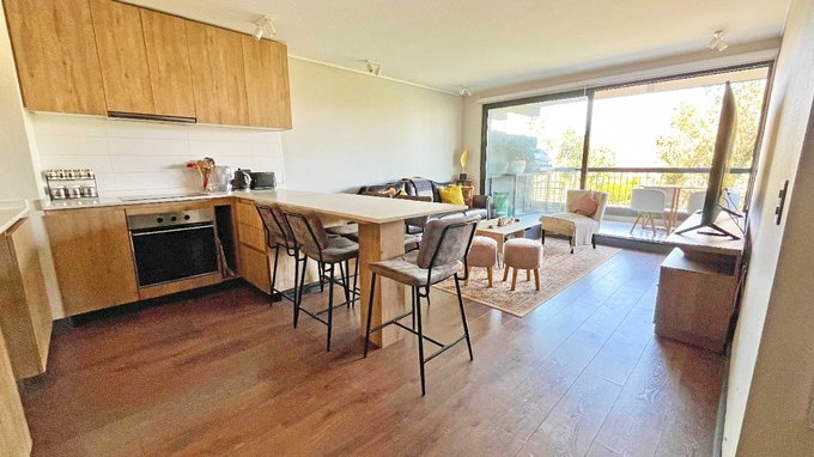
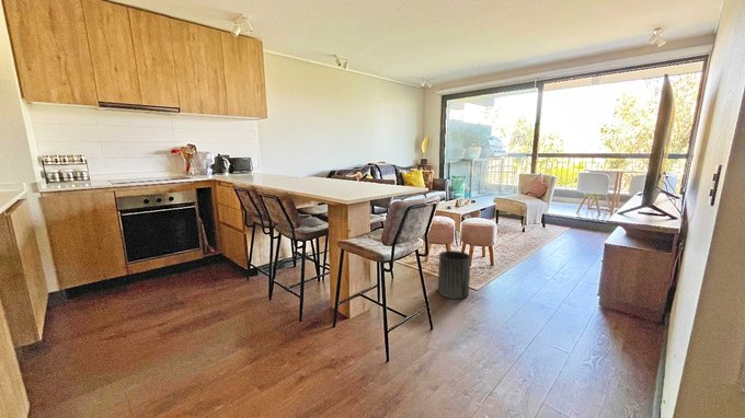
+ trash can [437,249,472,300]
